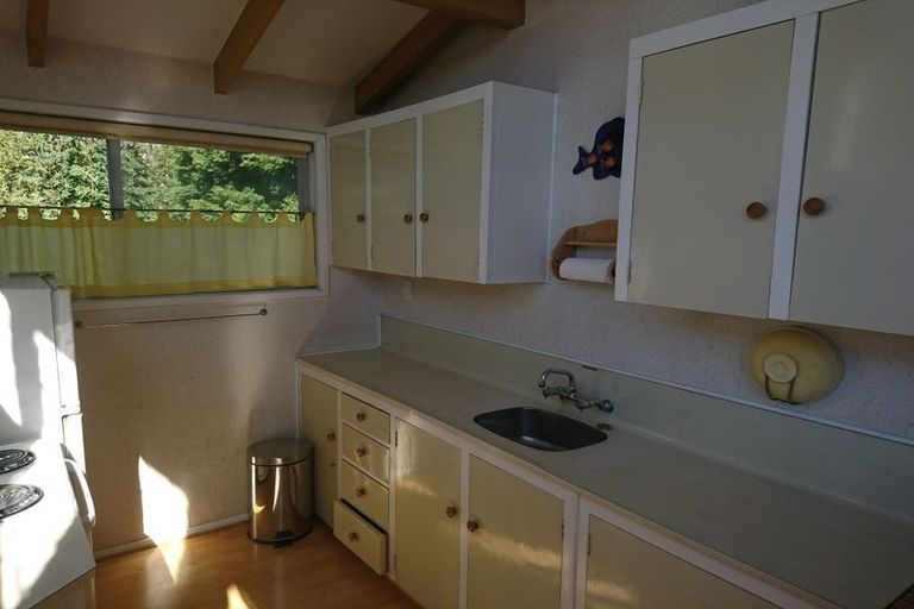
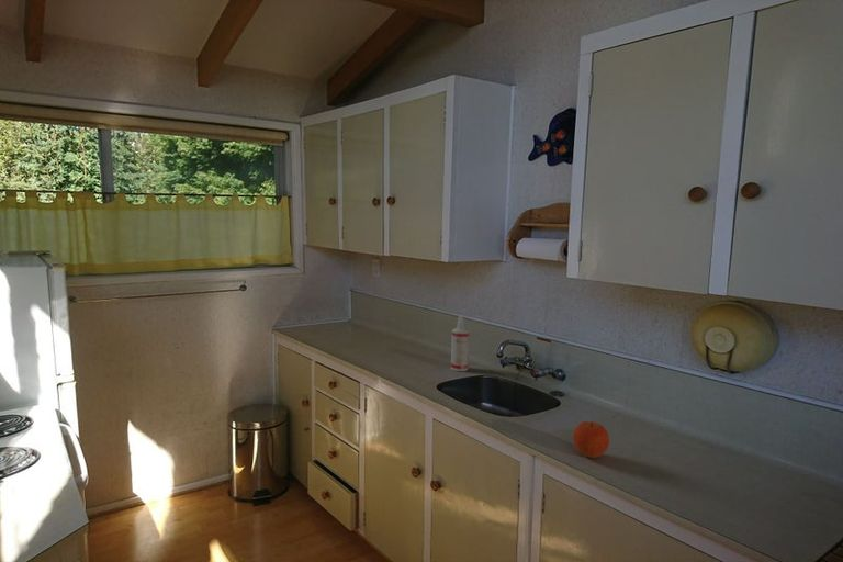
+ fruit [572,420,610,459]
+ spray bottle [450,314,470,372]
